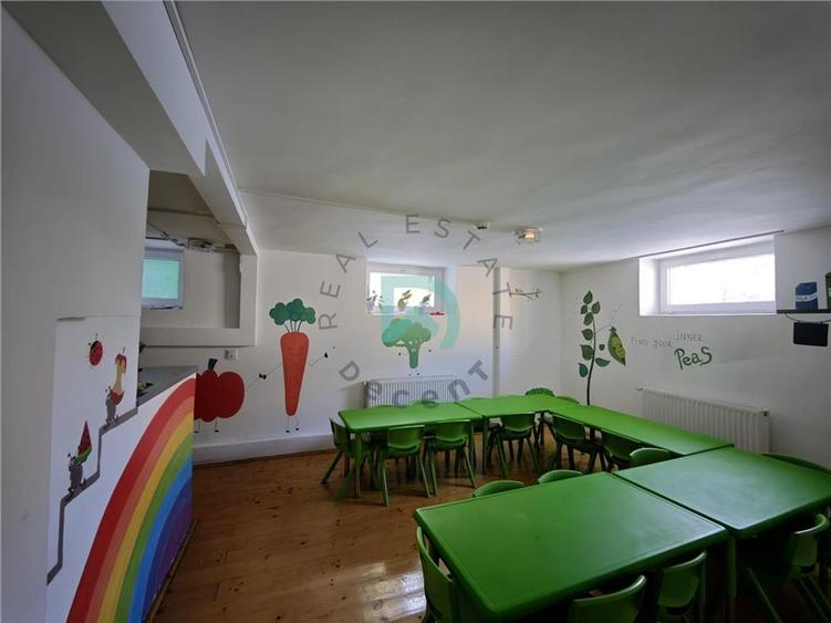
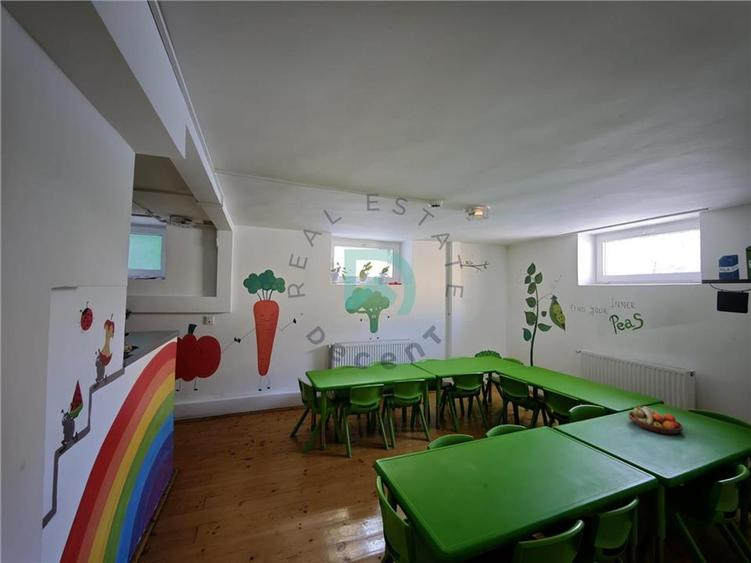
+ fruit bowl [628,405,684,435]
